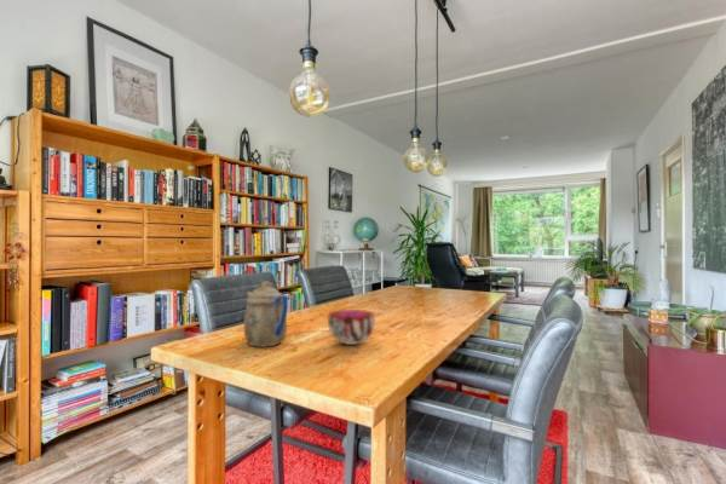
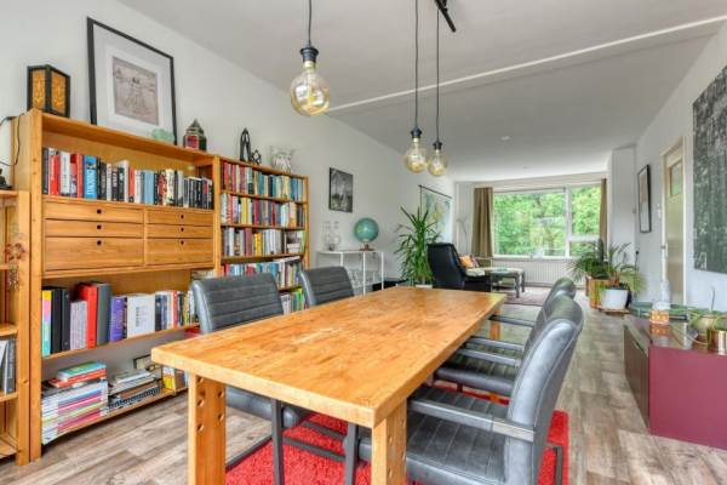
- decorative bowl [327,309,376,346]
- teapot [243,281,289,348]
